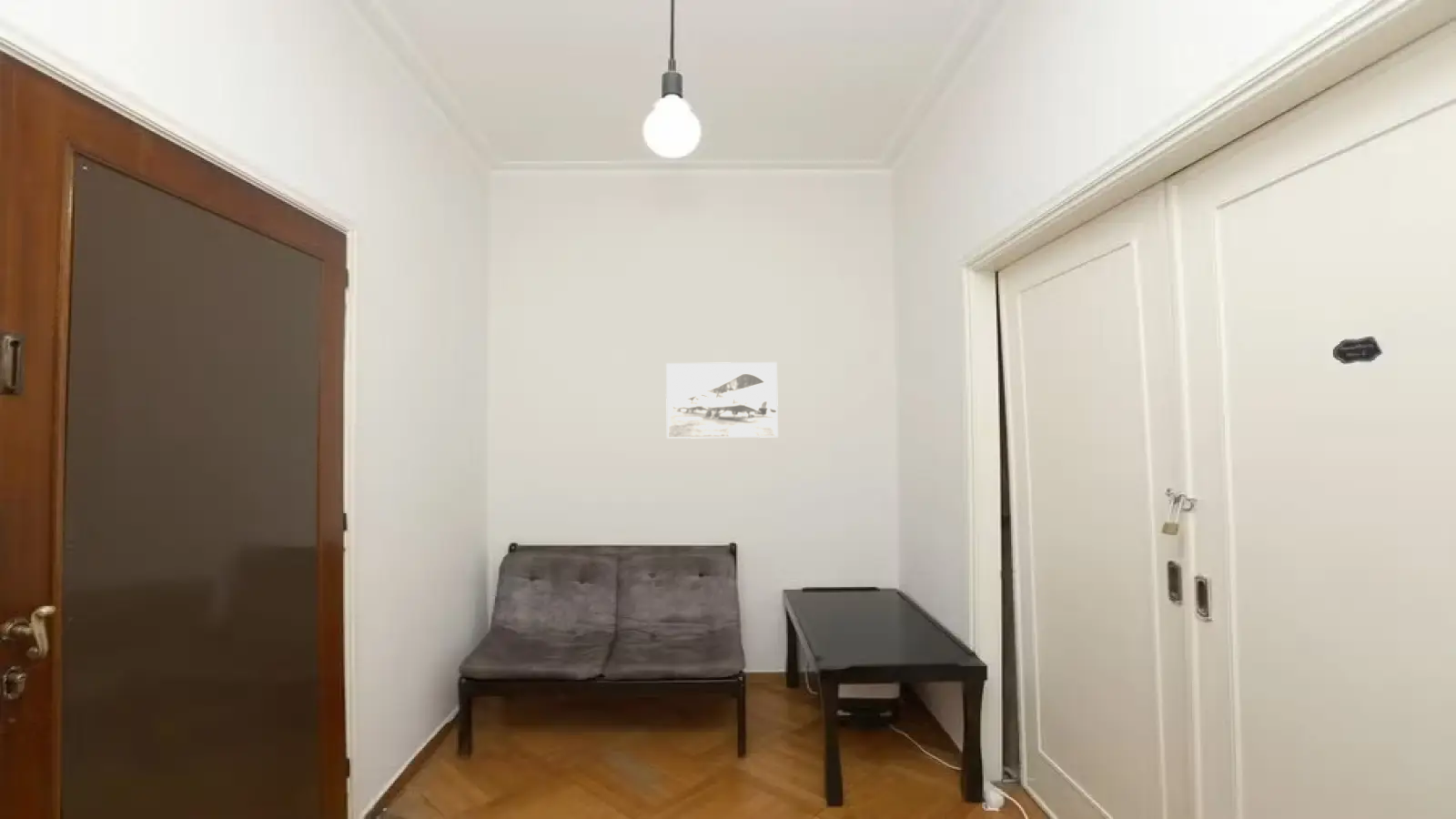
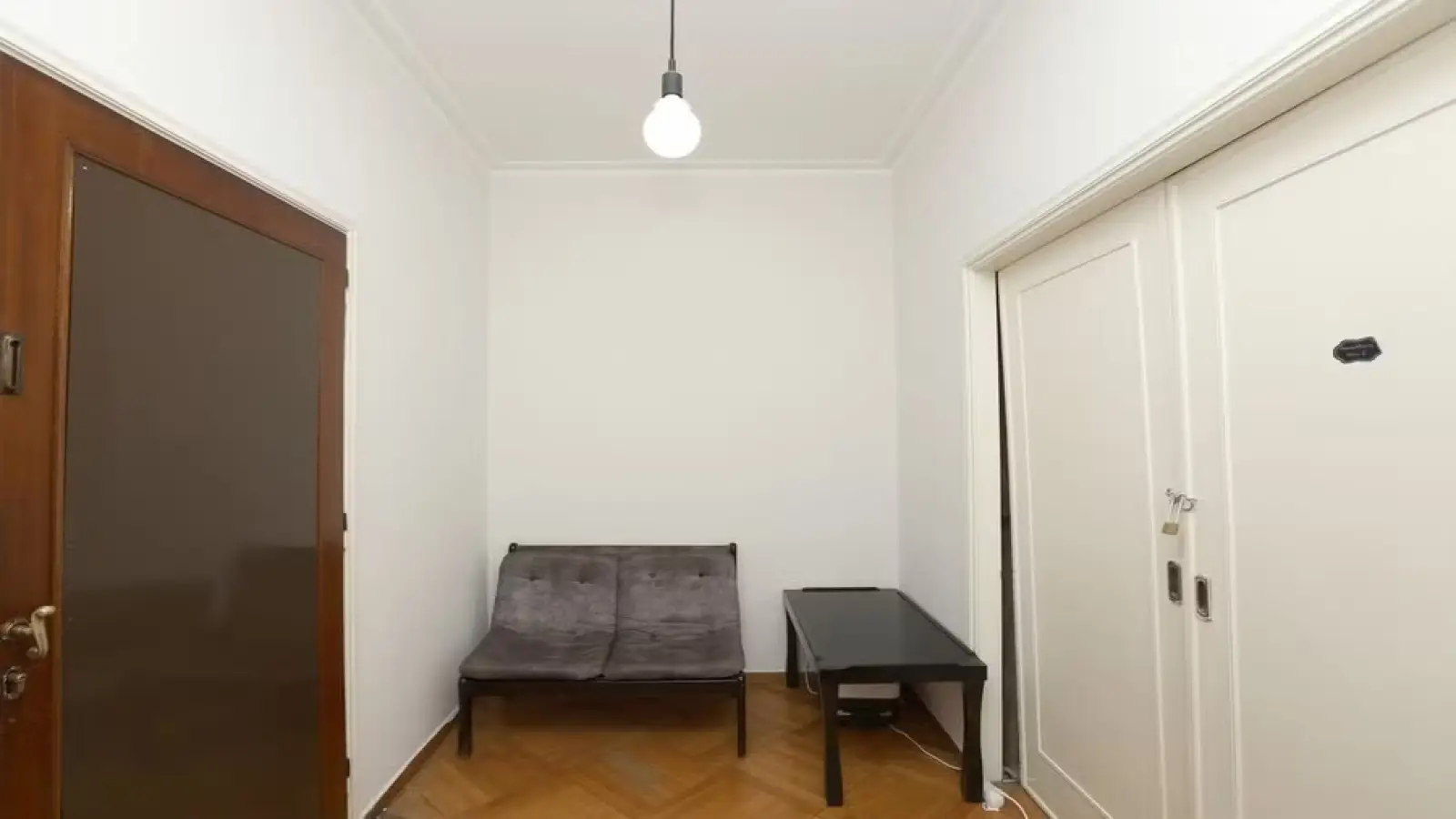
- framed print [665,361,779,440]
